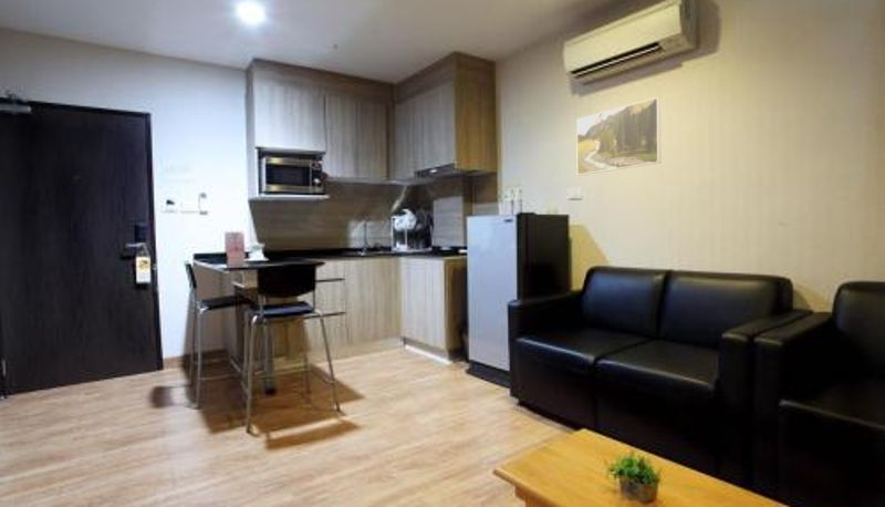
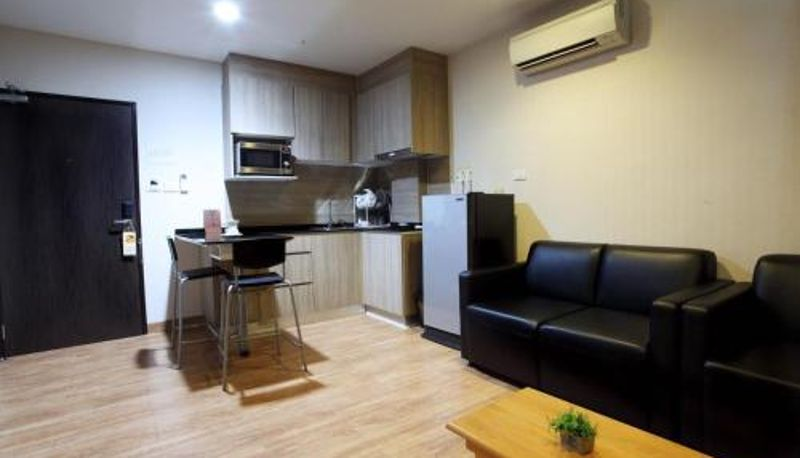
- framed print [575,96,662,176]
